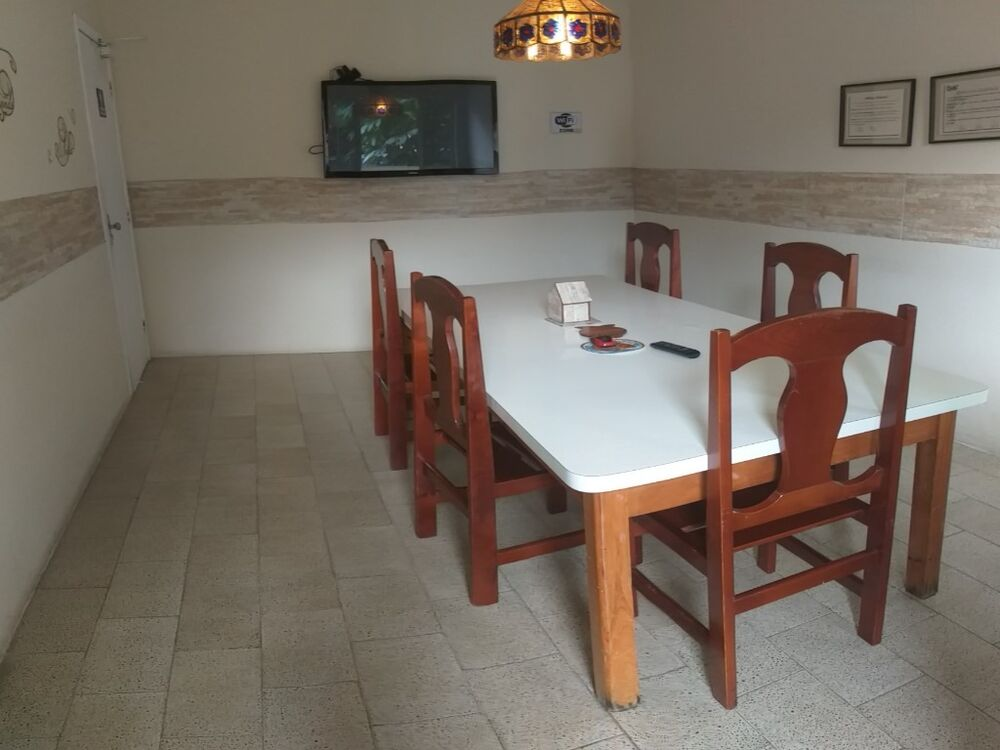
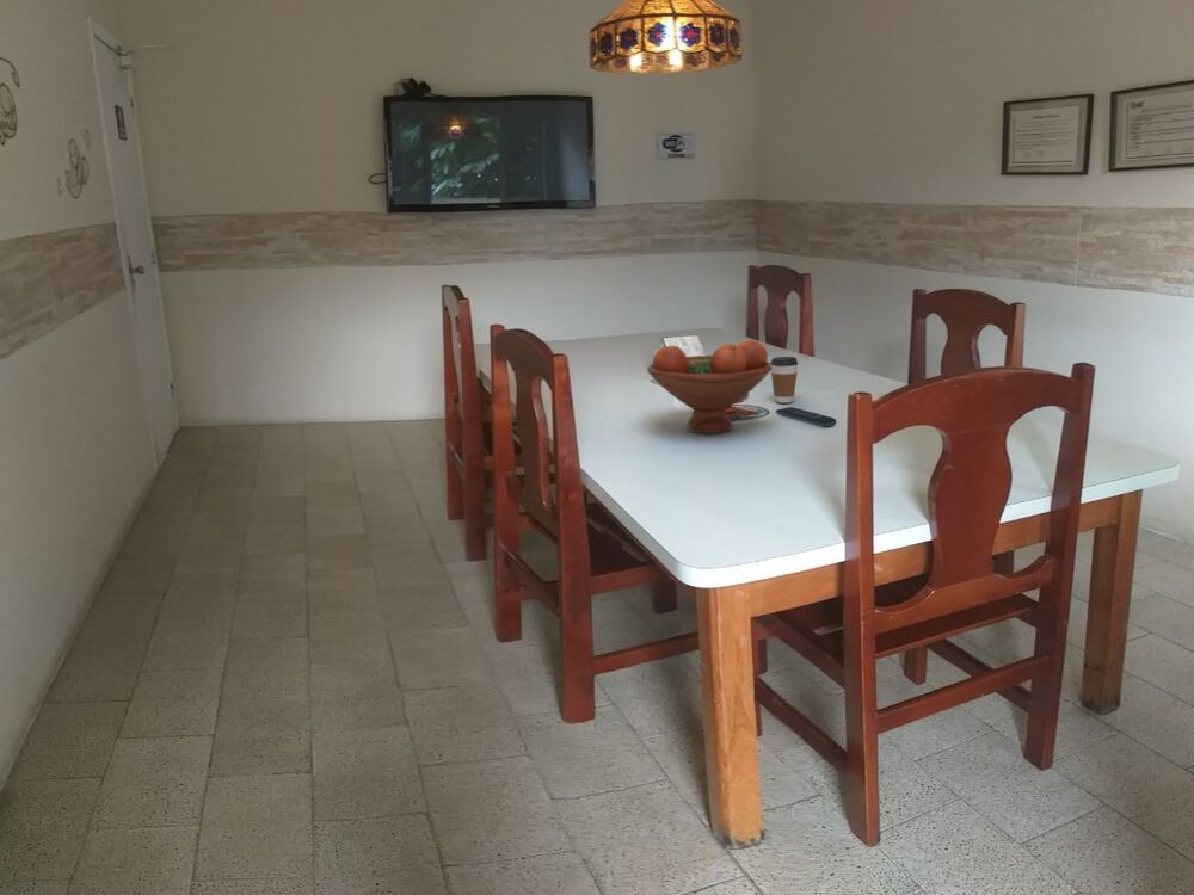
+ fruit bowl [646,339,773,434]
+ coffee cup [770,356,799,405]
